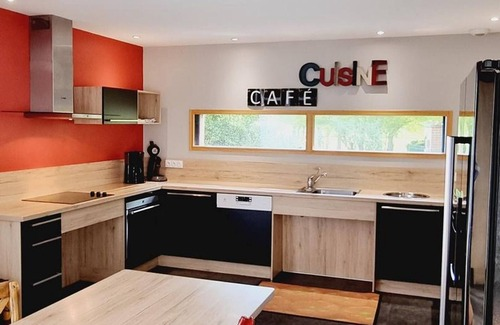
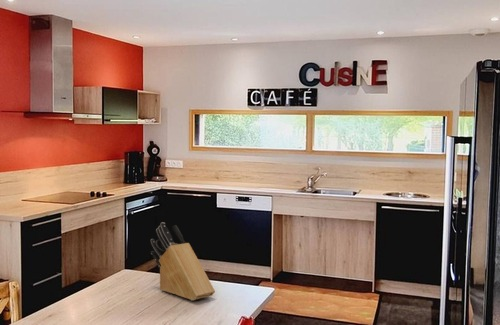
+ knife block [150,221,216,301]
